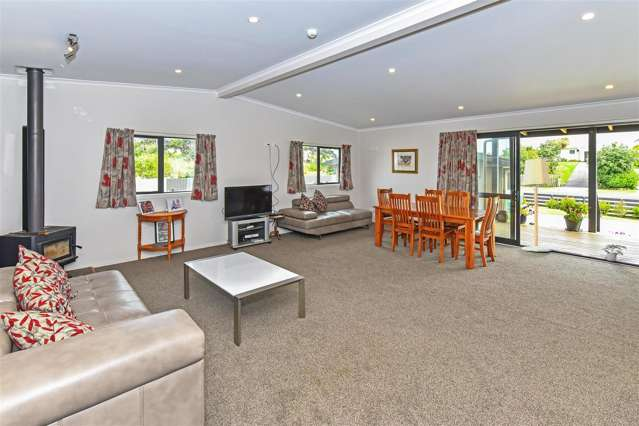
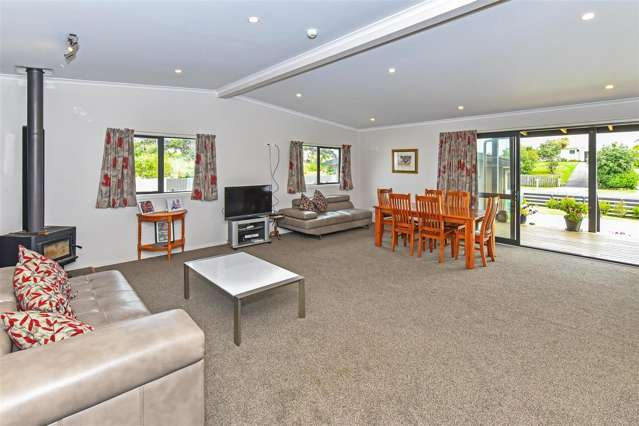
- floor lamp [520,158,552,252]
- potted plant [601,243,628,262]
